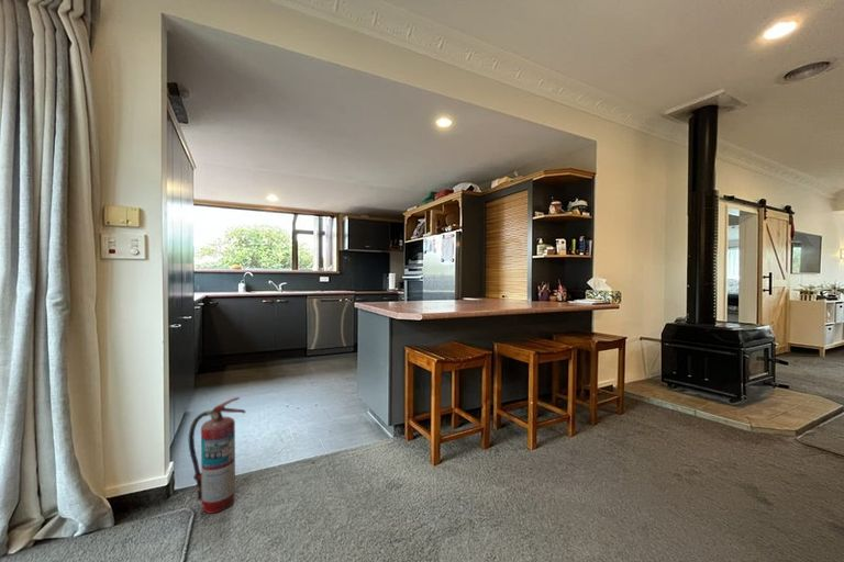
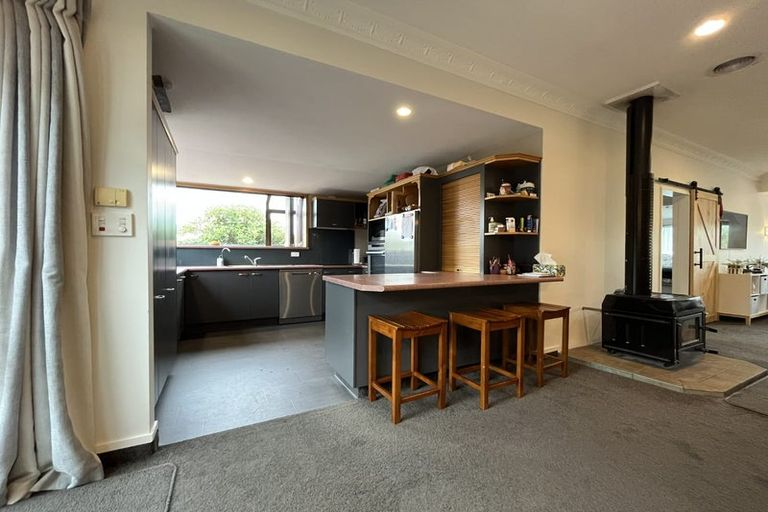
- fire extinguisher [188,396,247,515]
